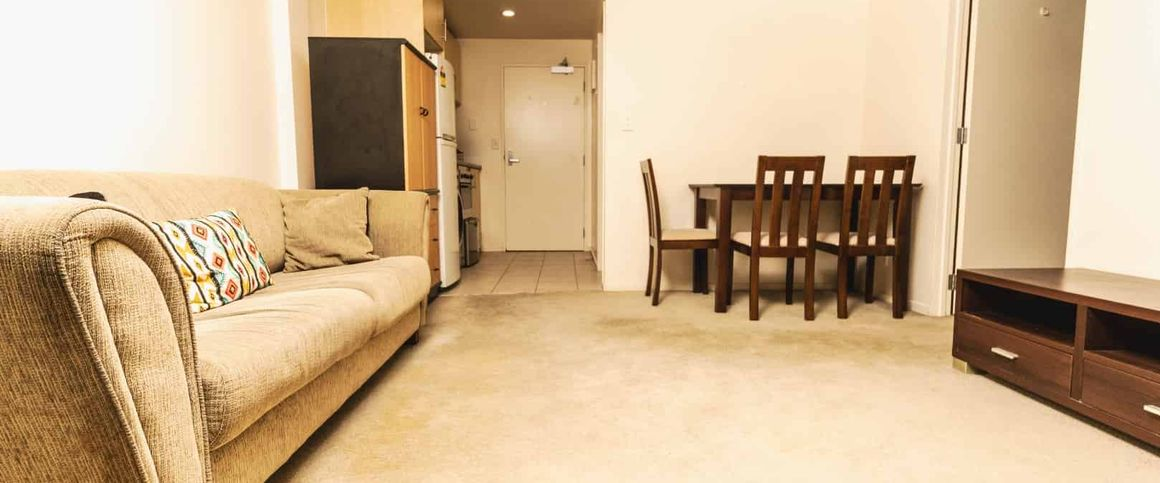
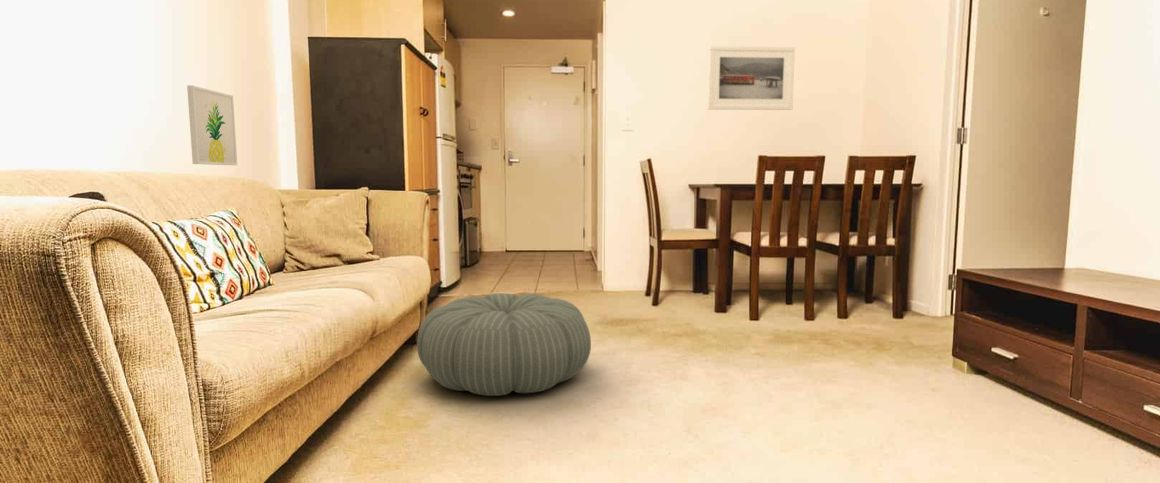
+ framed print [707,45,796,111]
+ pouf [416,292,592,397]
+ wall art [186,84,238,166]
